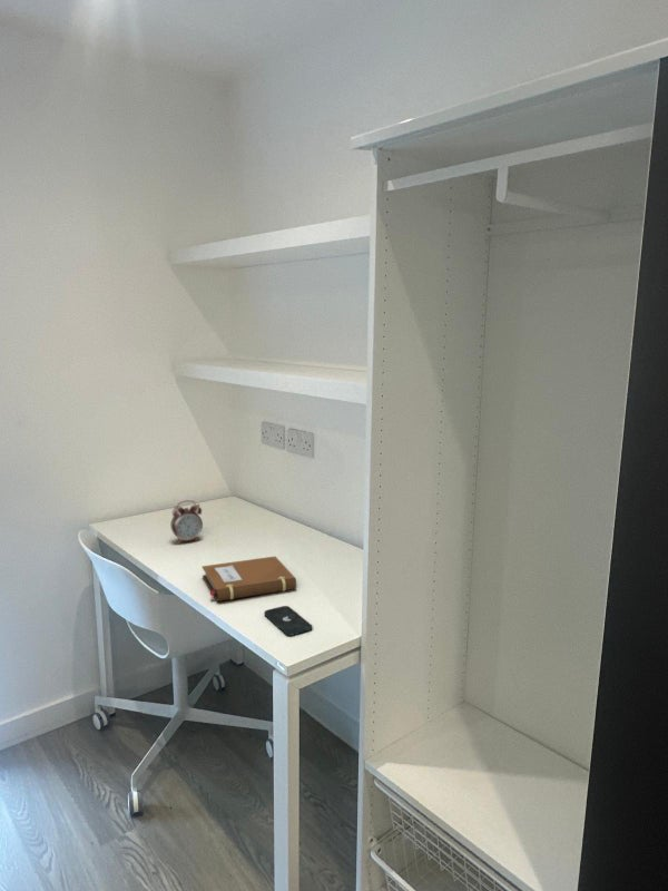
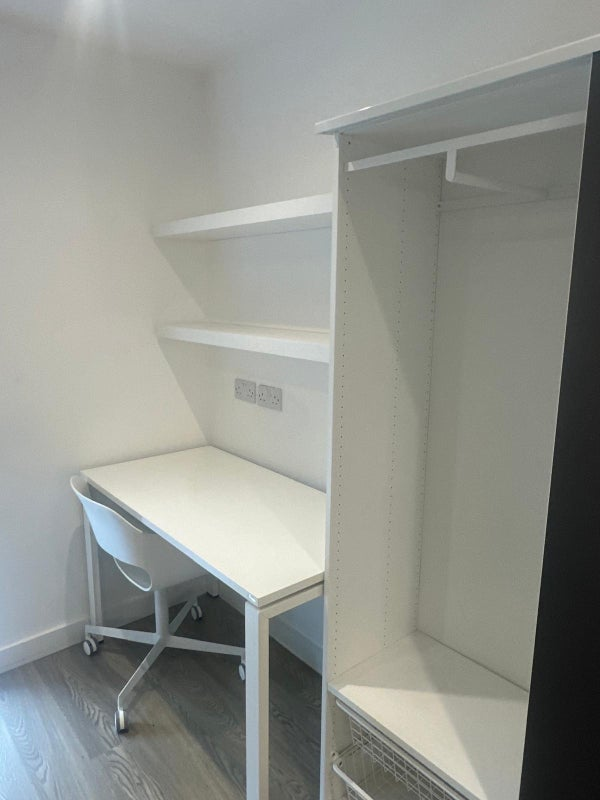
- notebook [202,555,297,603]
- alarm clock [169,499,204,545]
- smartphone [263,605,314,637]
